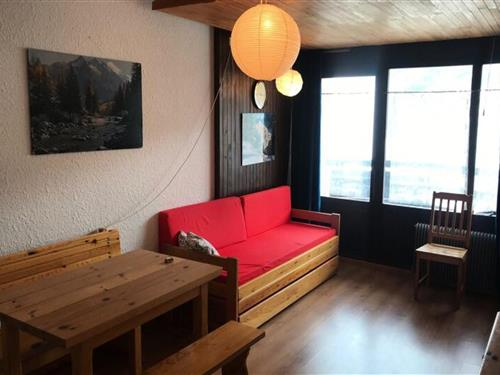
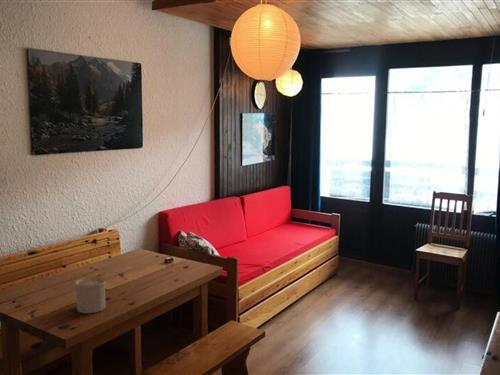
+ cup [74,276,107,314]
